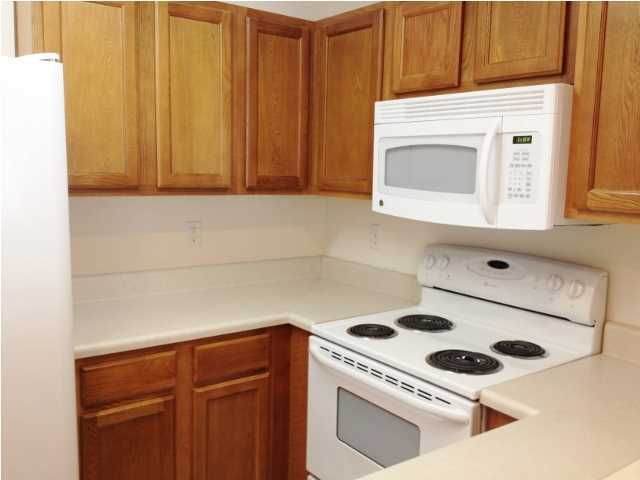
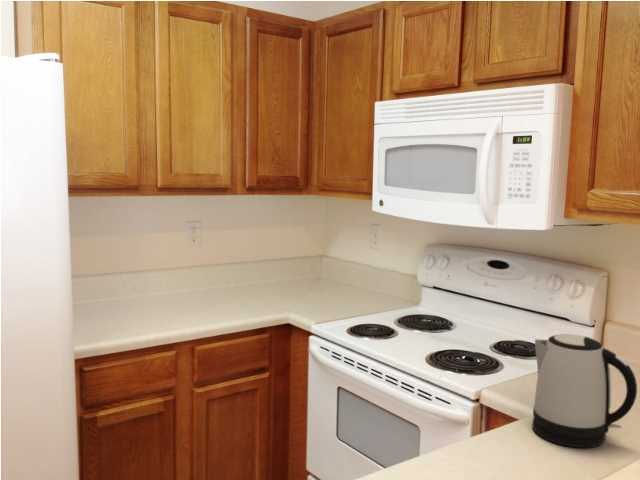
+ kettle [531,333,638,449]
